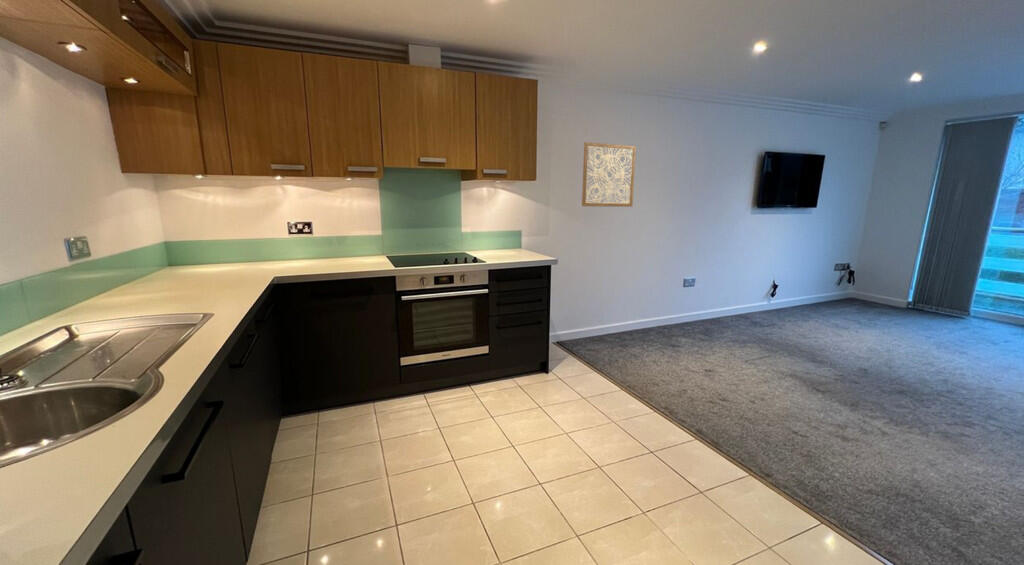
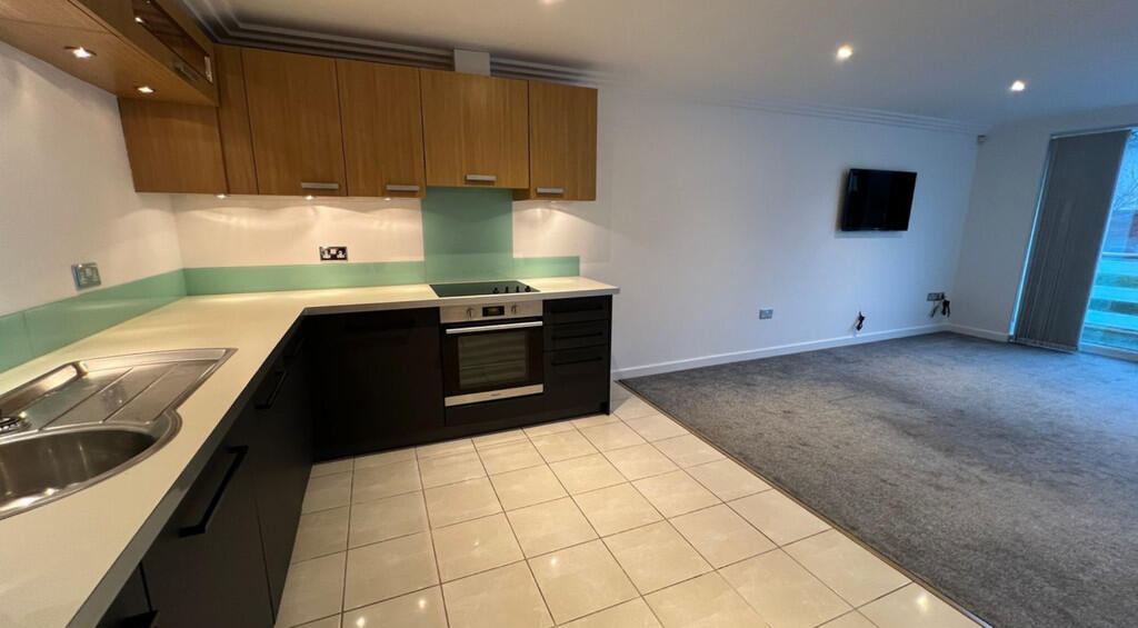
- wall art [581,141,637,208]
